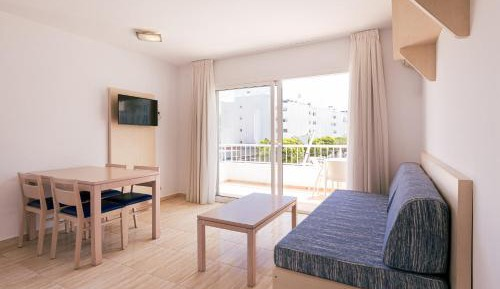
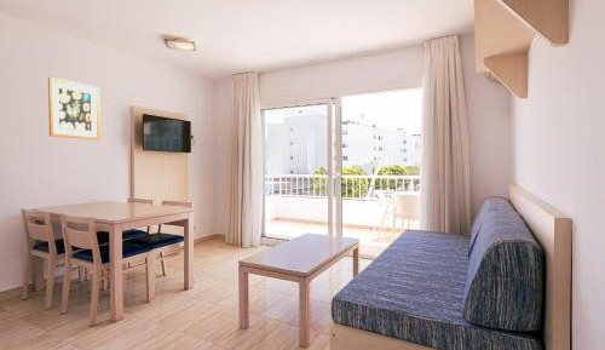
+ wall art [47,76,102,140]
